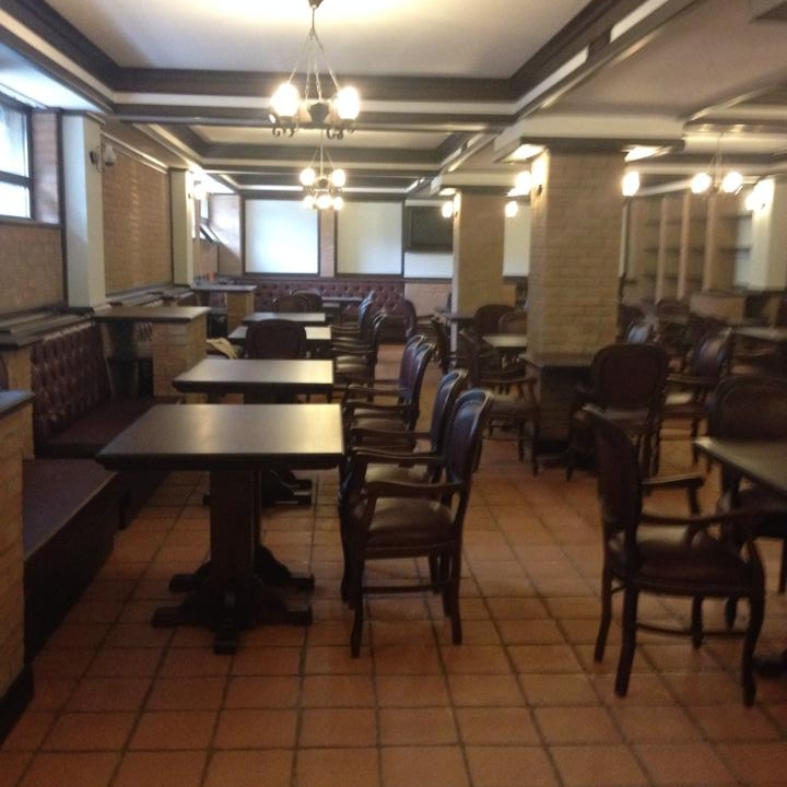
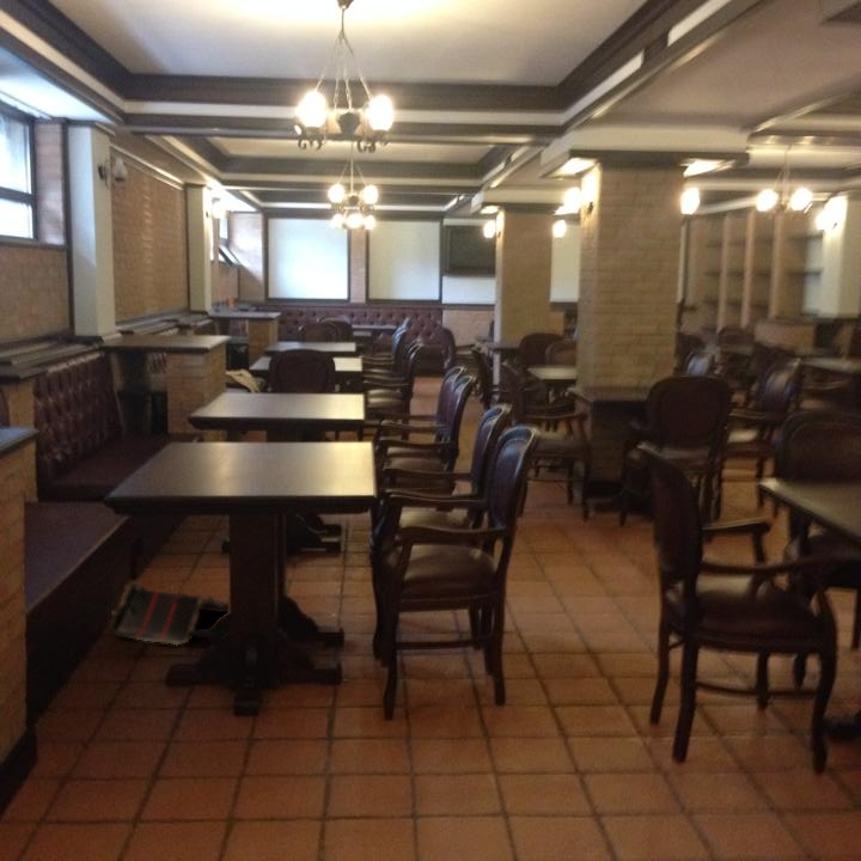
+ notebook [110,582,231,646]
